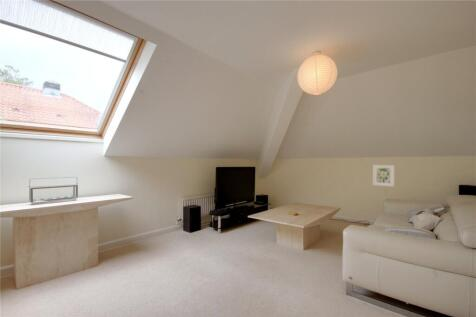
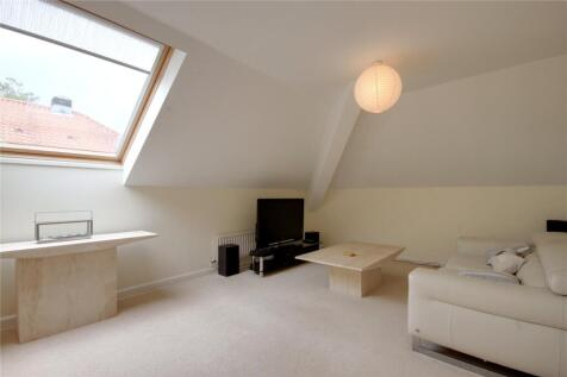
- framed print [372,164,395,188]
